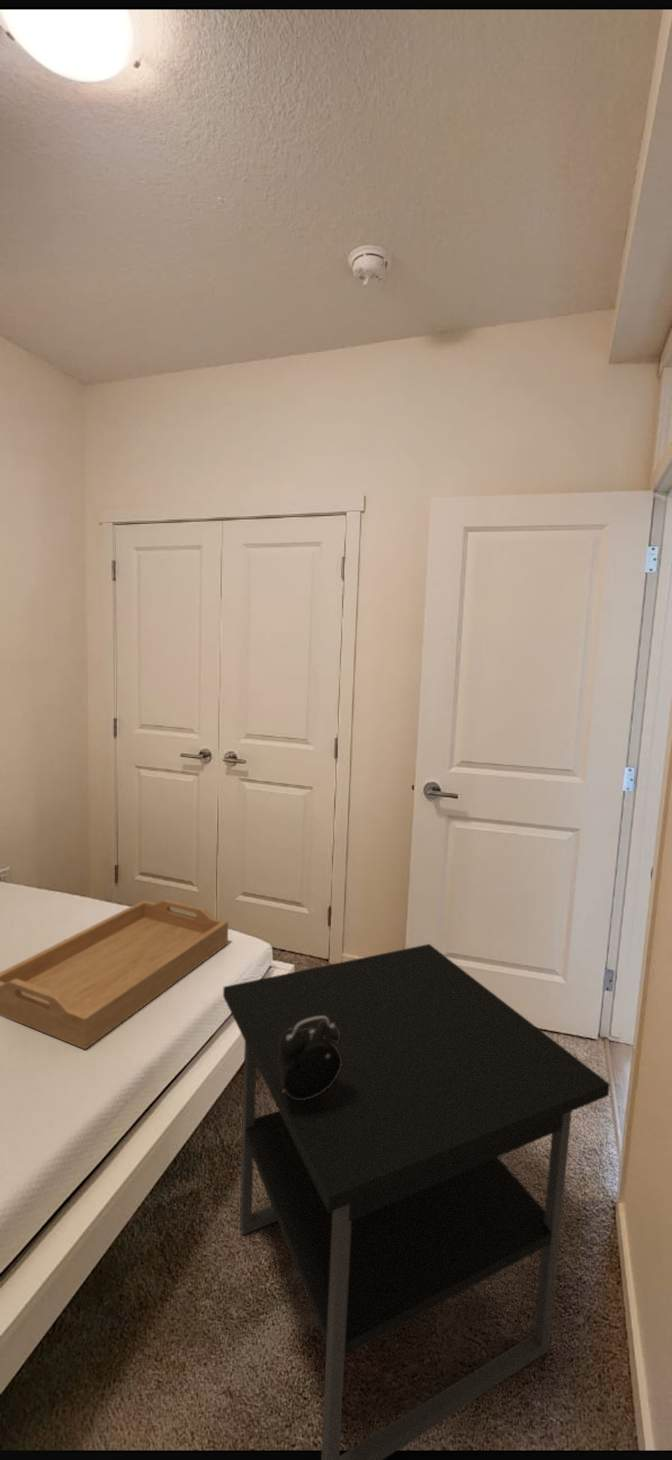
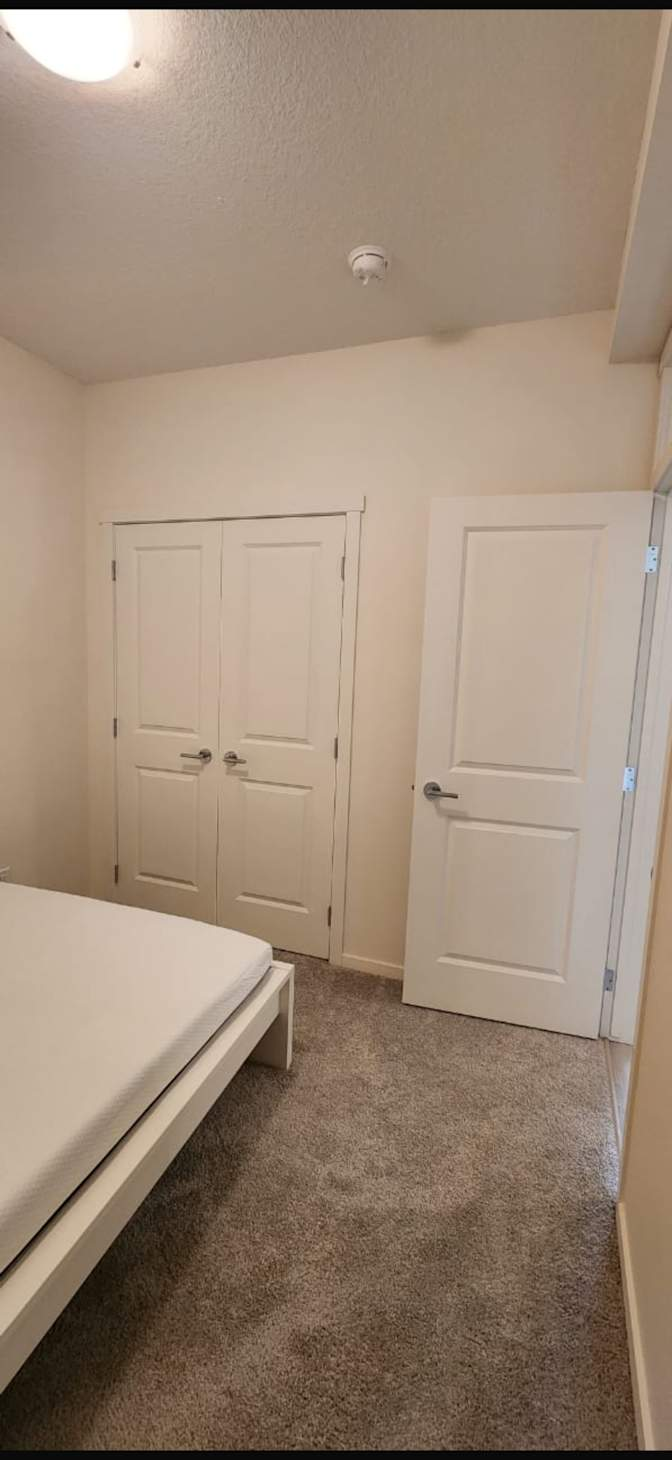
- nightstand [222,943,611,1460]
- serving tray [0,898,229,1051]
- alarm clock [277,1017,342,1100]
